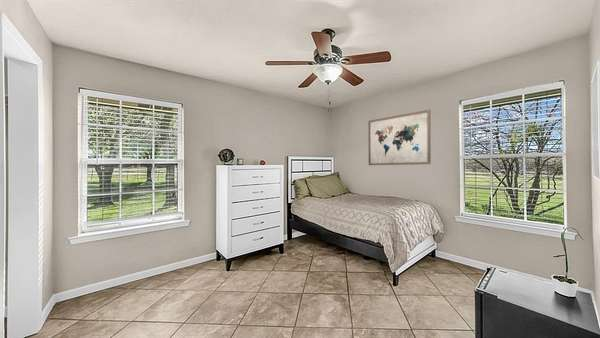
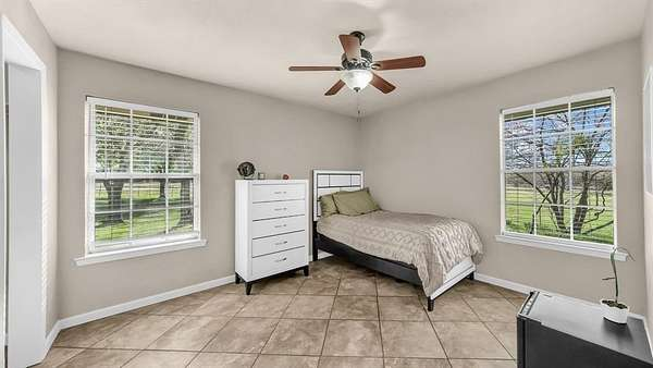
- wall art [367,109,432,166]
